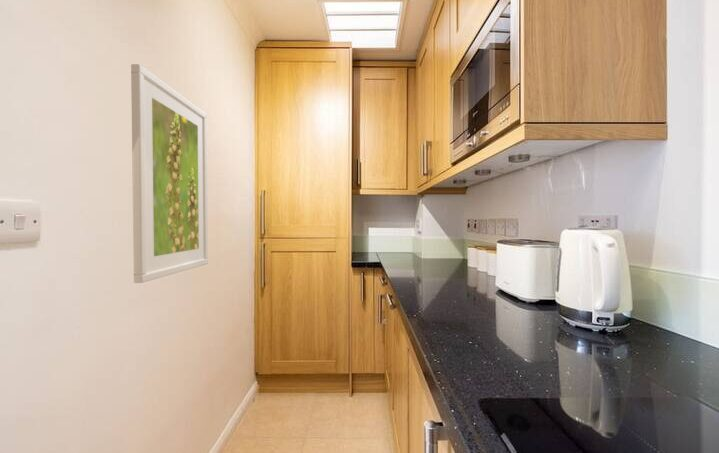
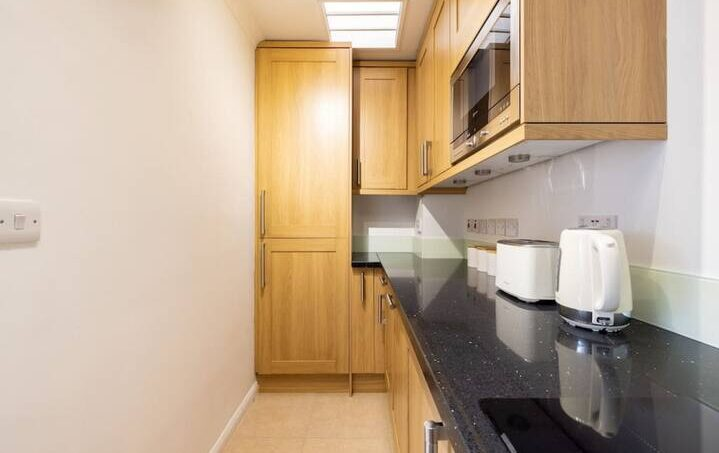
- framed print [130,63,209,284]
